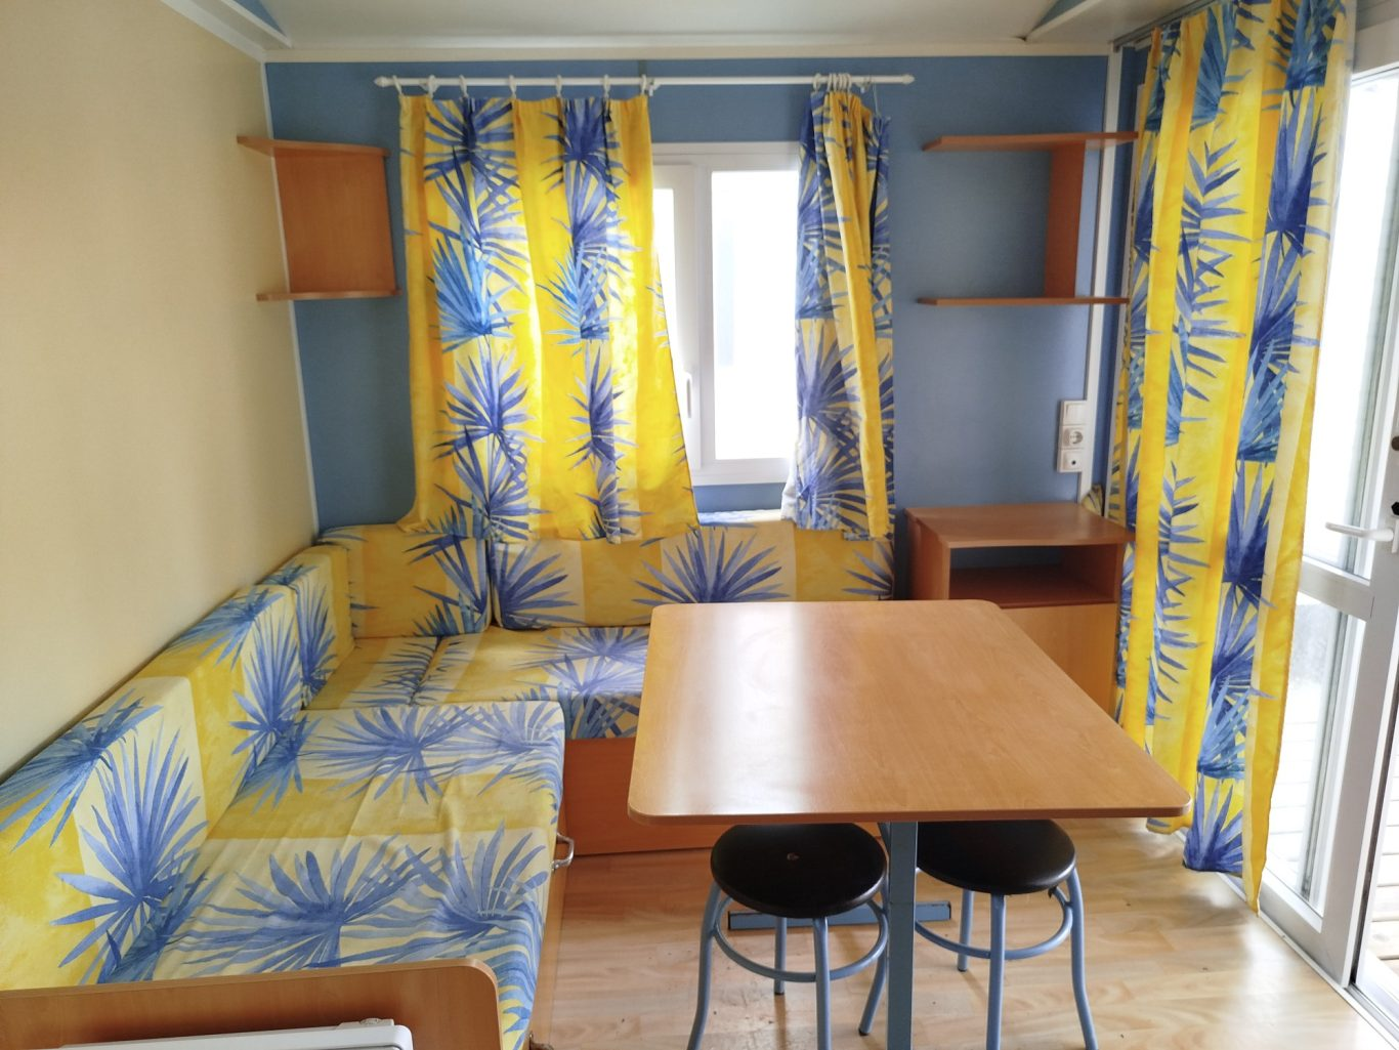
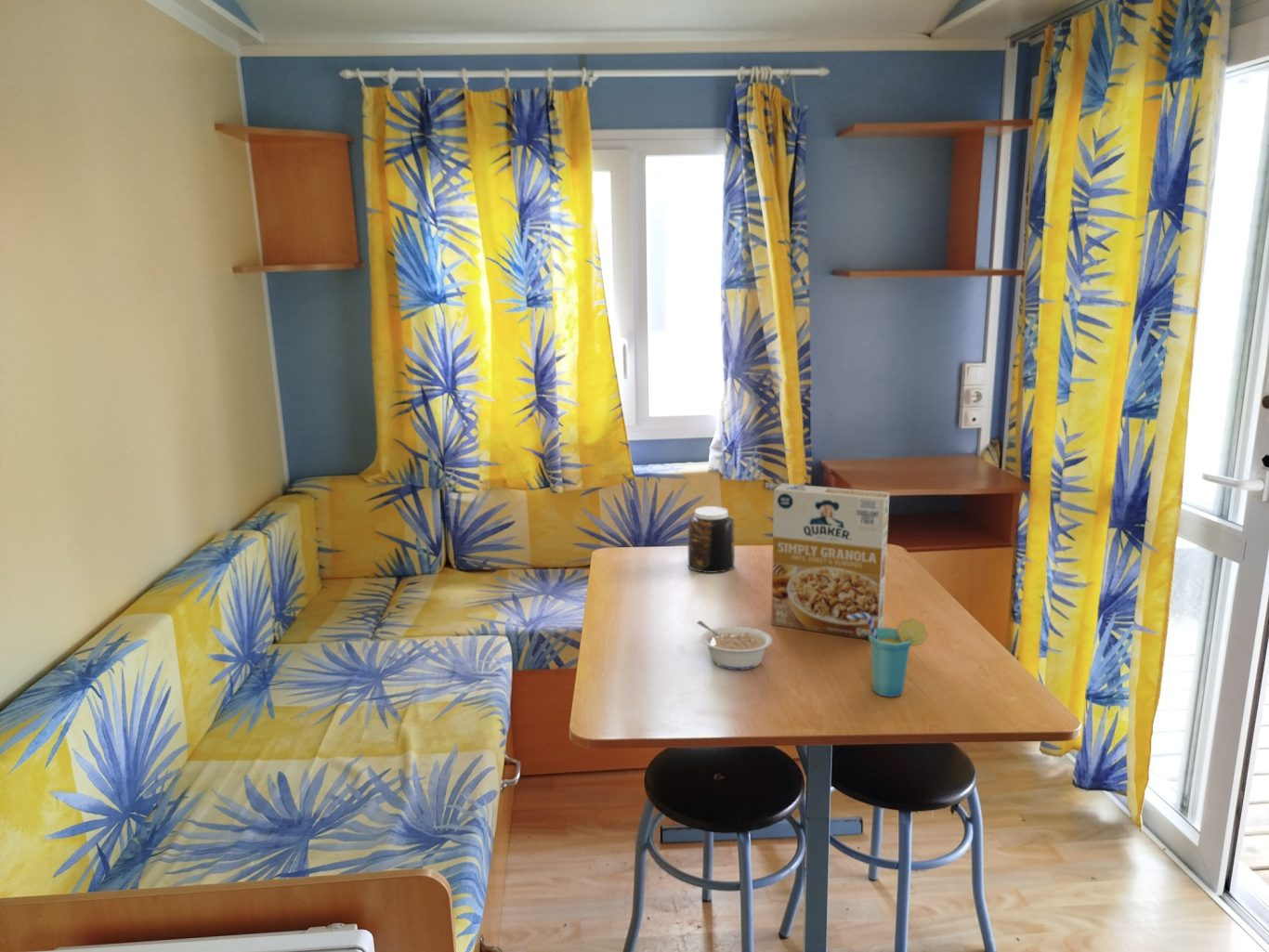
+ cup [847,612,929,698]
+ jar [687,505,736,574]
+ legume [696,619,774,671]
+ cereal box [770,482,891,641]
